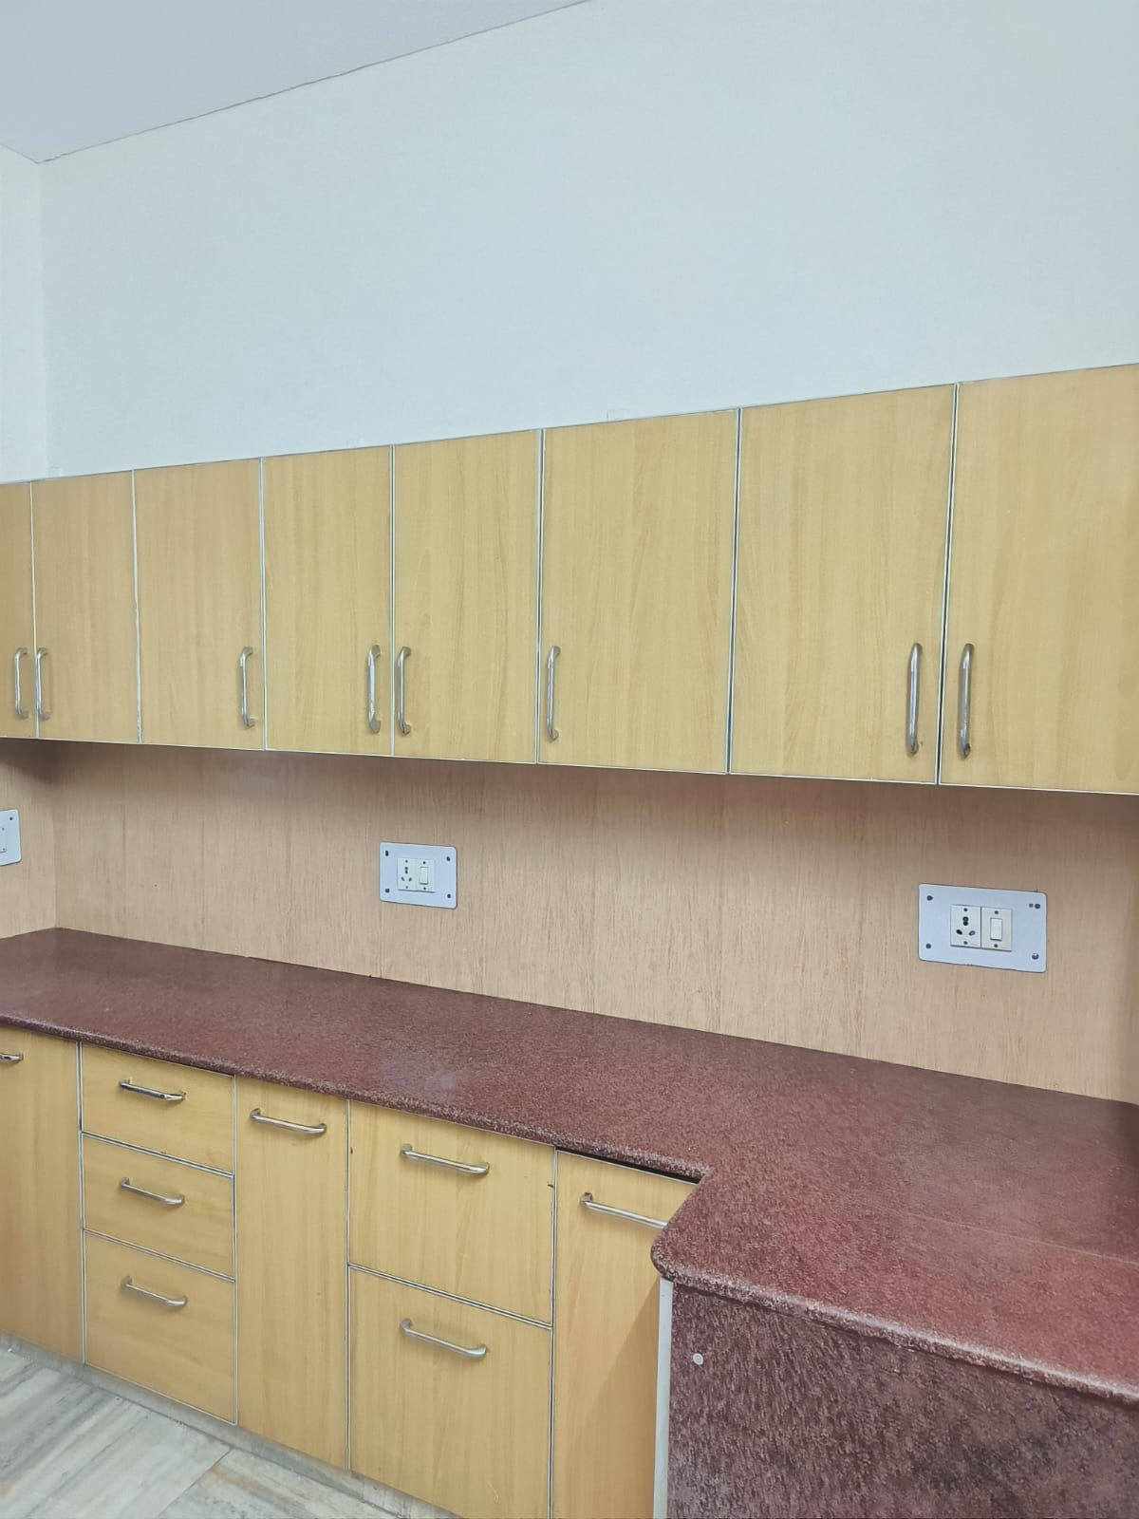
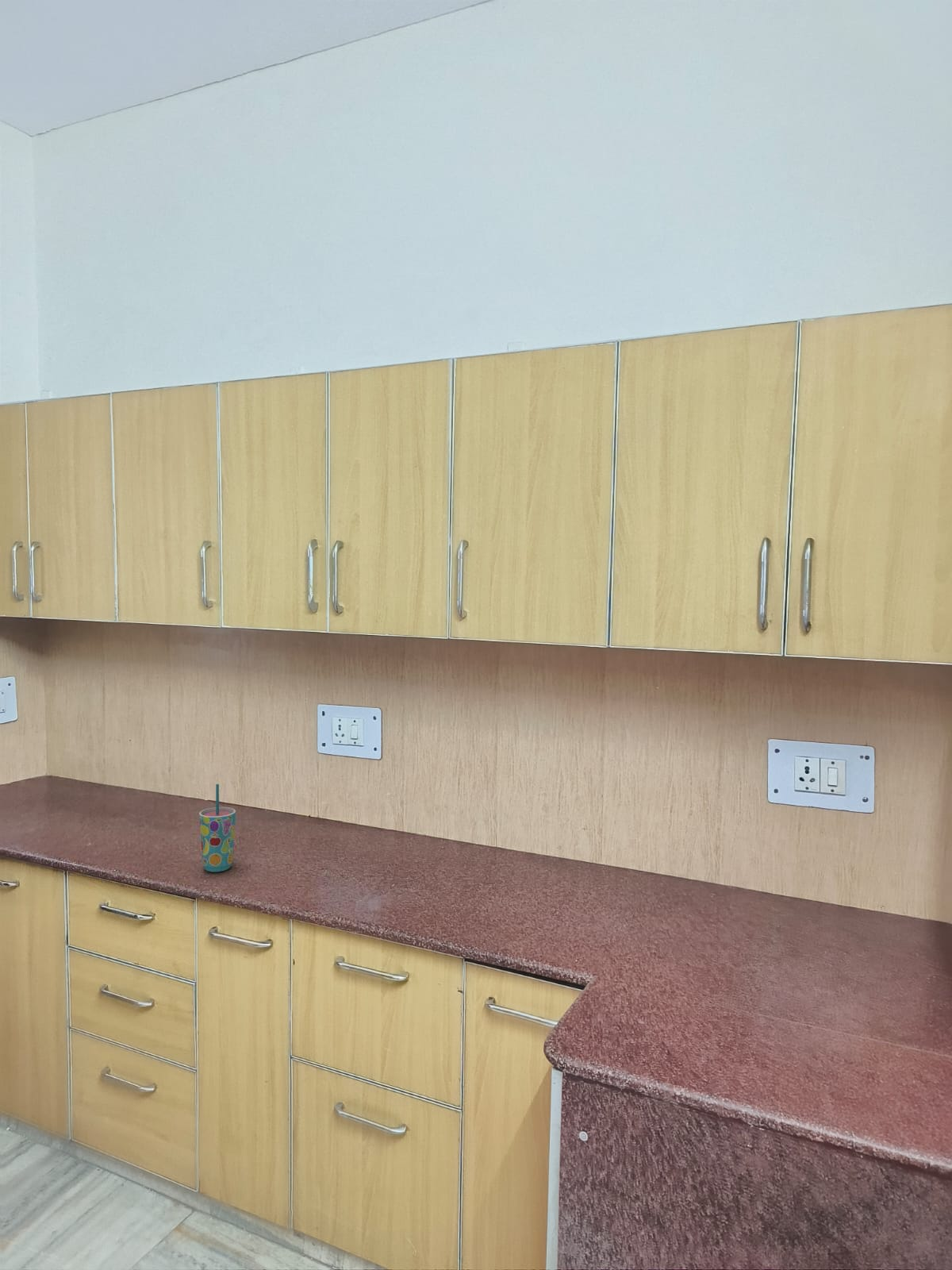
+ cup [198,783,236,873]
